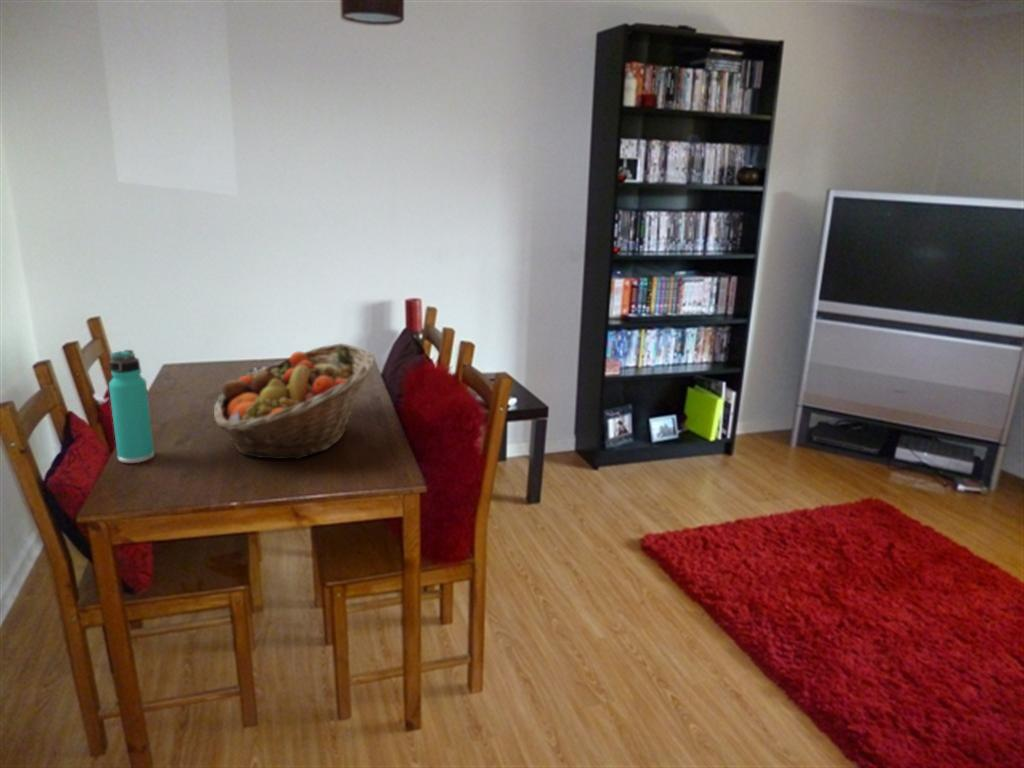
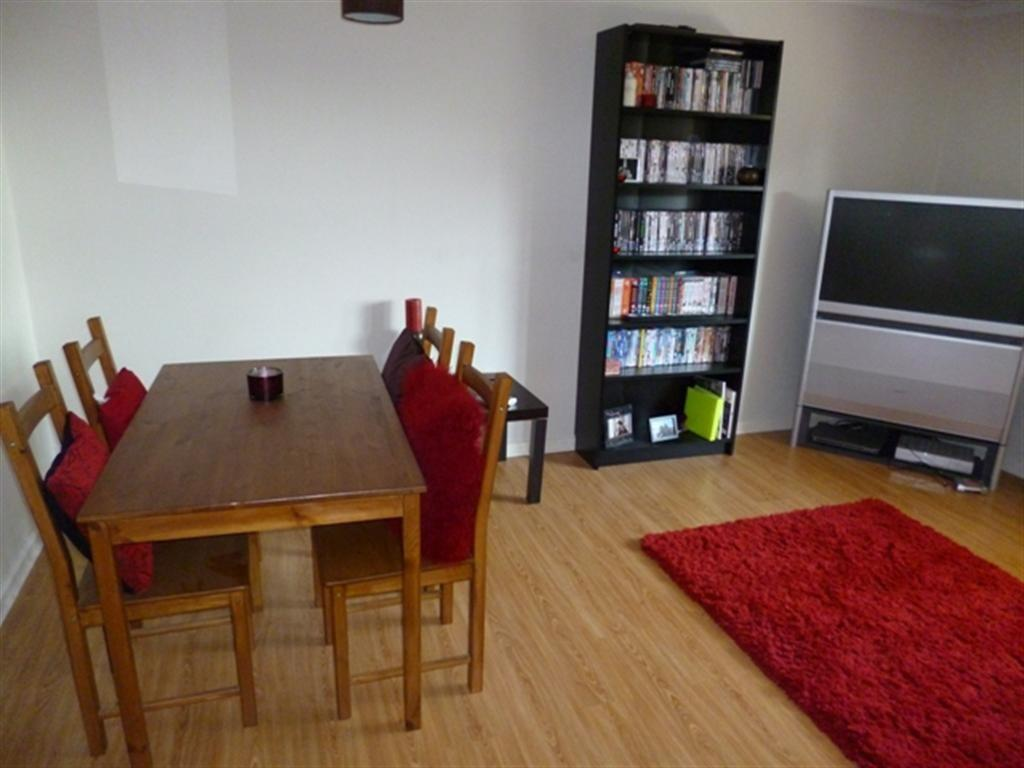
- thermos bottle [108,349,155,464]
- fruit basket [213,342,376,460]
